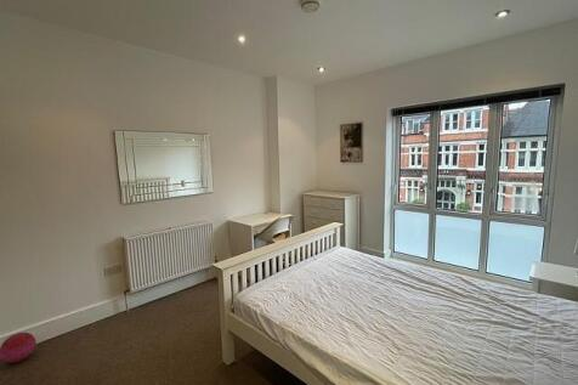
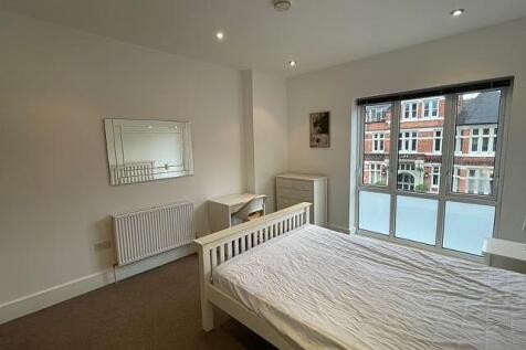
- ball [0,332,38,363]
